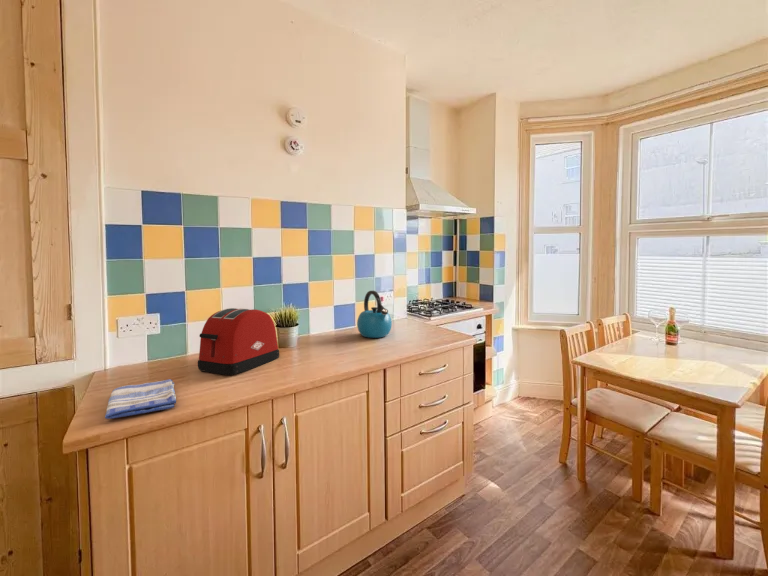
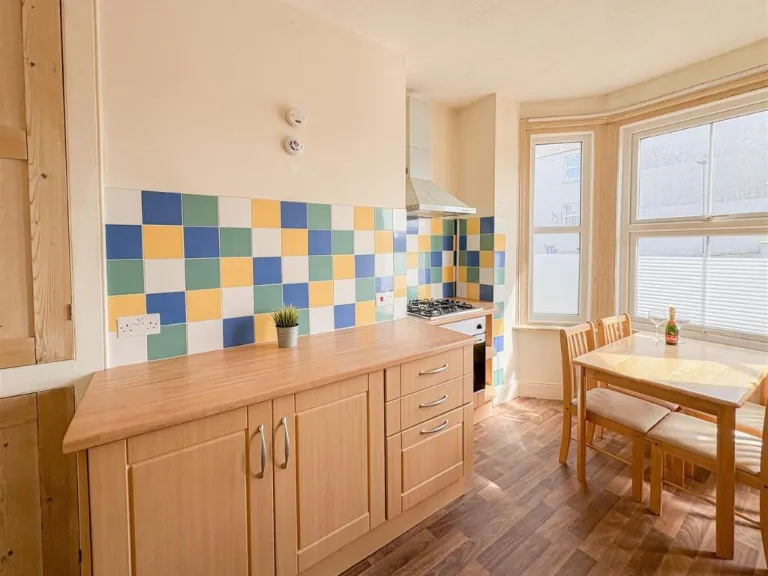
- toaster [197,307,280,376]
- kettle [356,290,393,339]
- dish towel [104,378,177,420]
